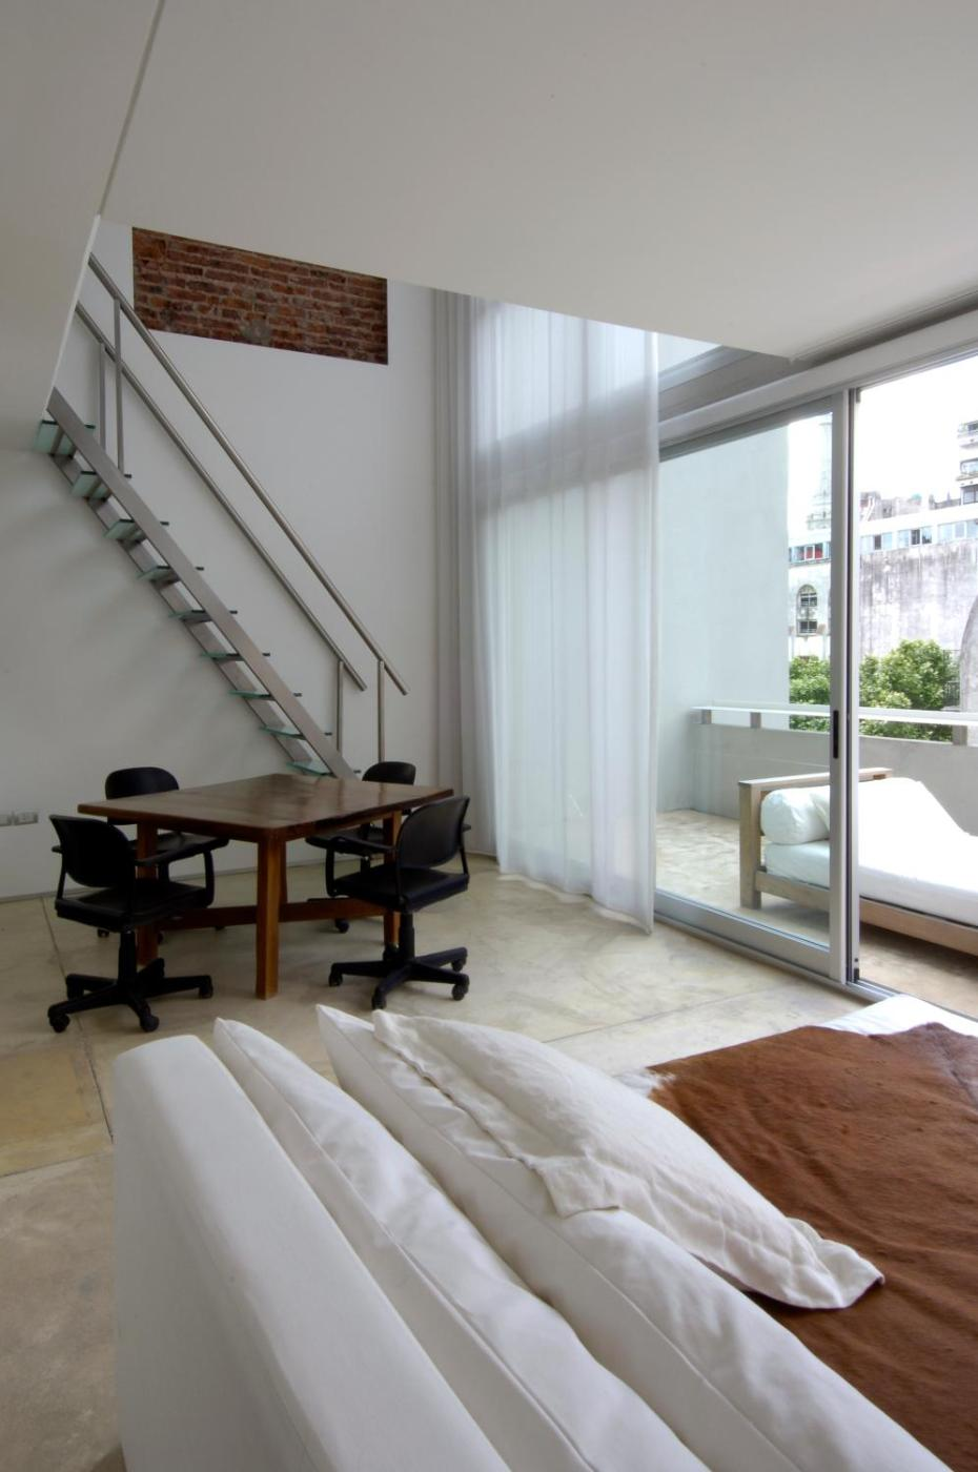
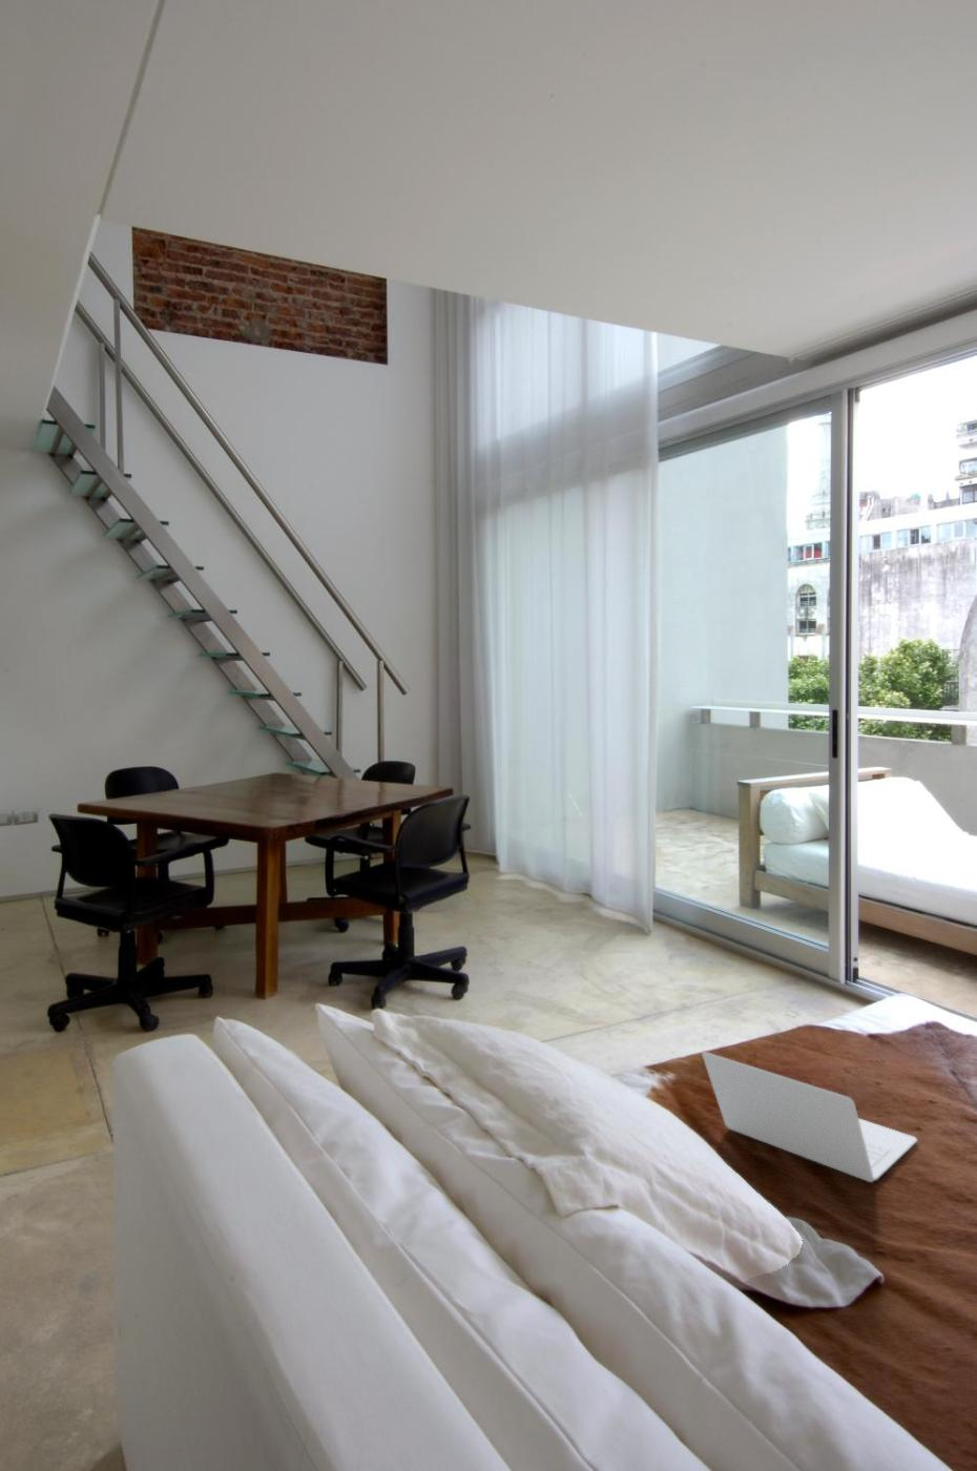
+ laptop [701,1046,918,1183]
